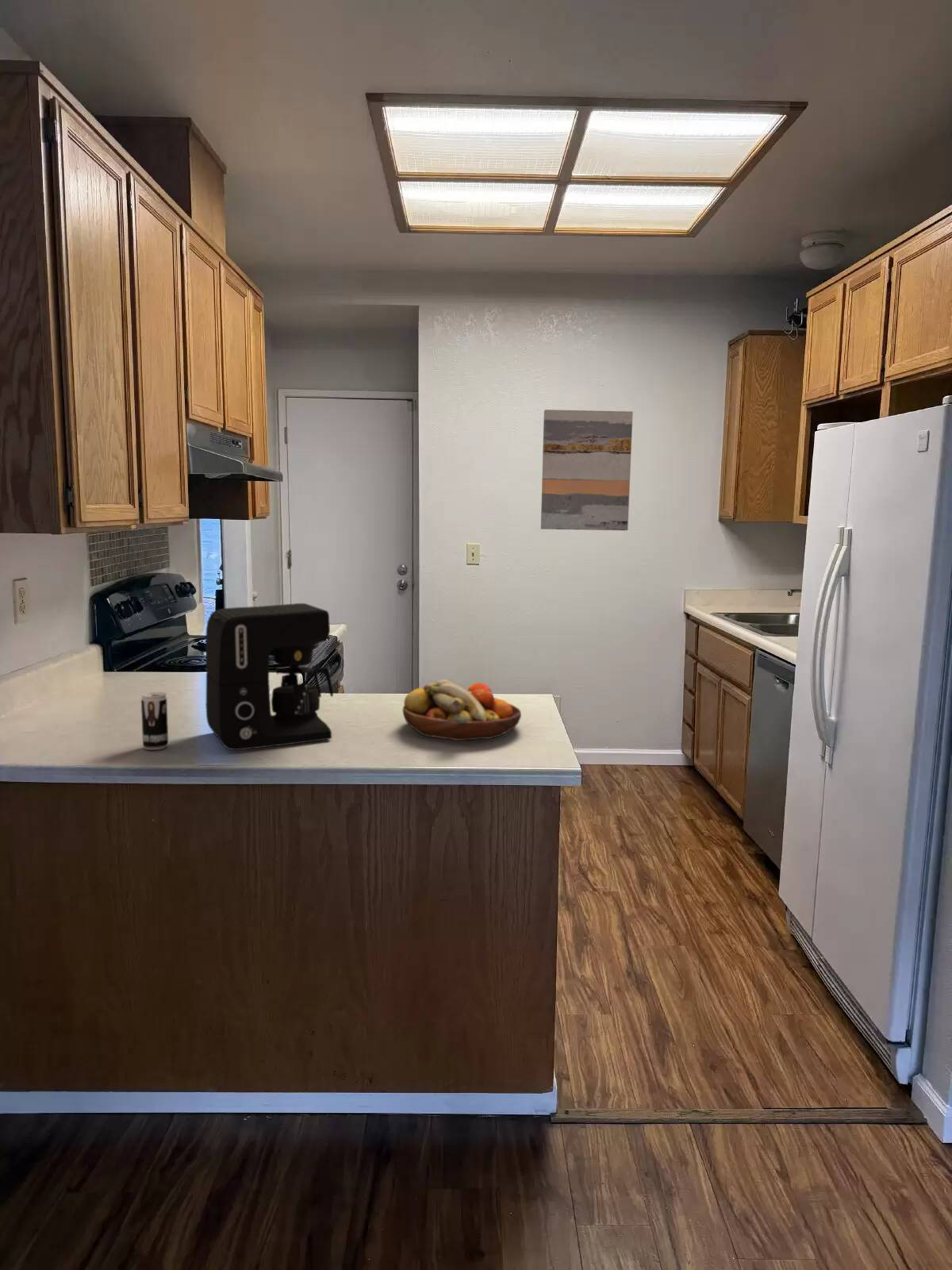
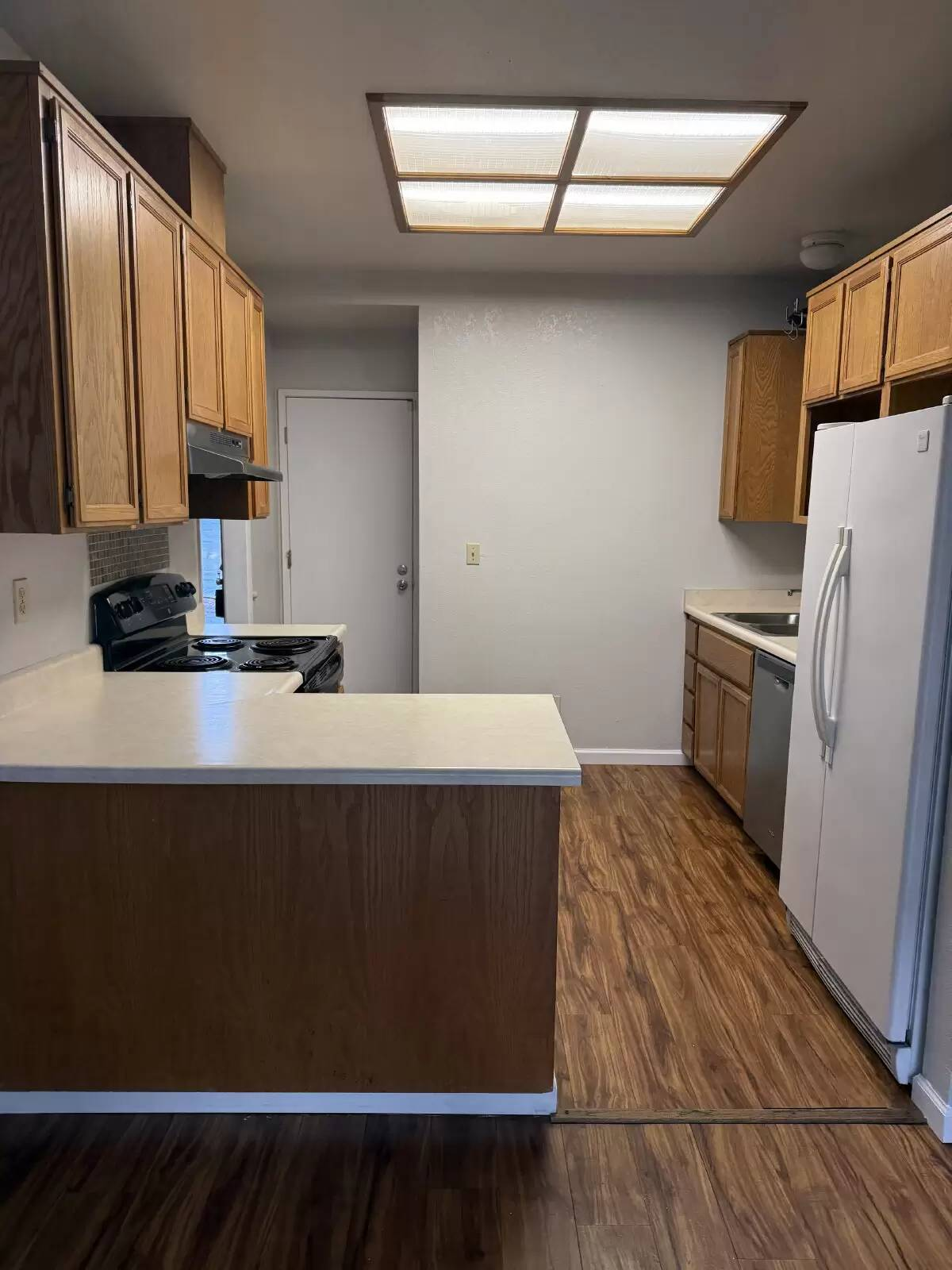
- wall art [540,409,634,531]
- fruit bowl [402,679,522,741]
- beverage can [140,691,169,751]
- coffee maker [205,602,334,751]
